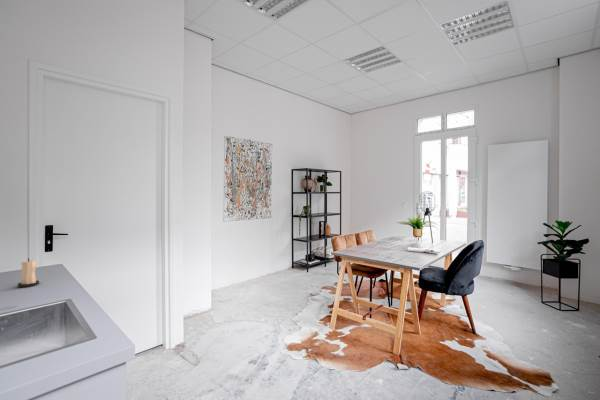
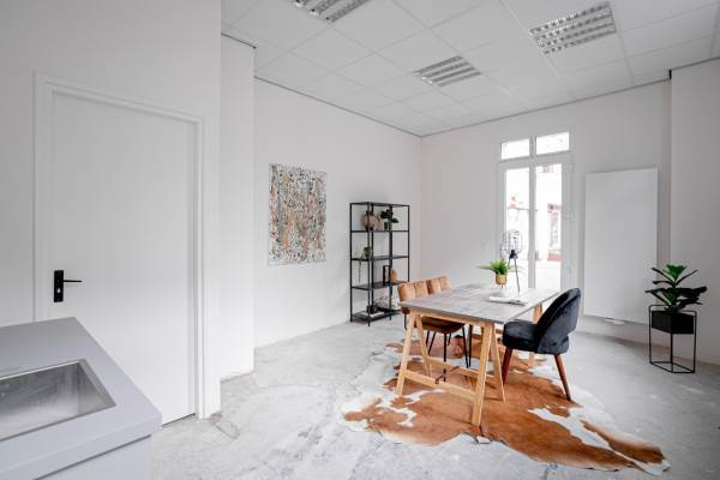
- candle [17,257,40,288]
